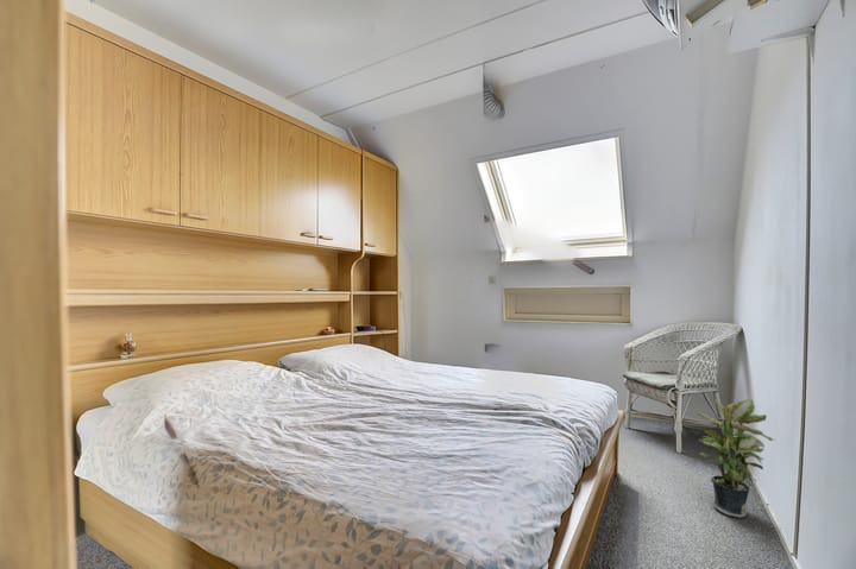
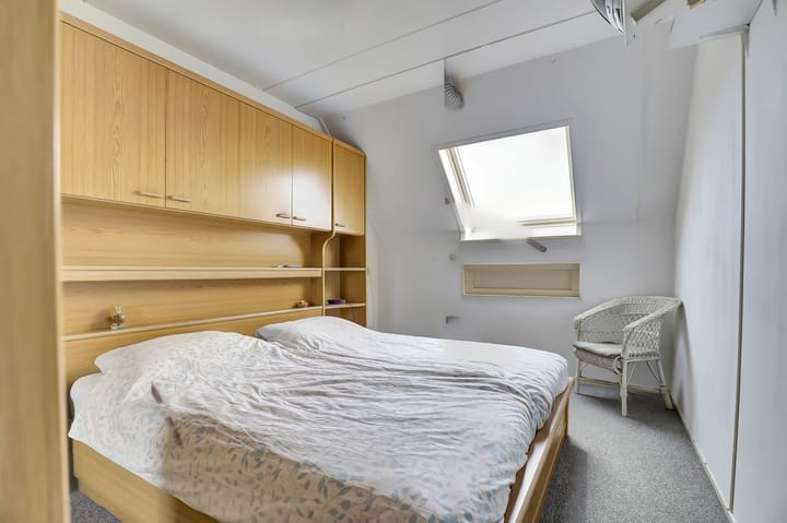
- potted plant [696,397,774,519]
